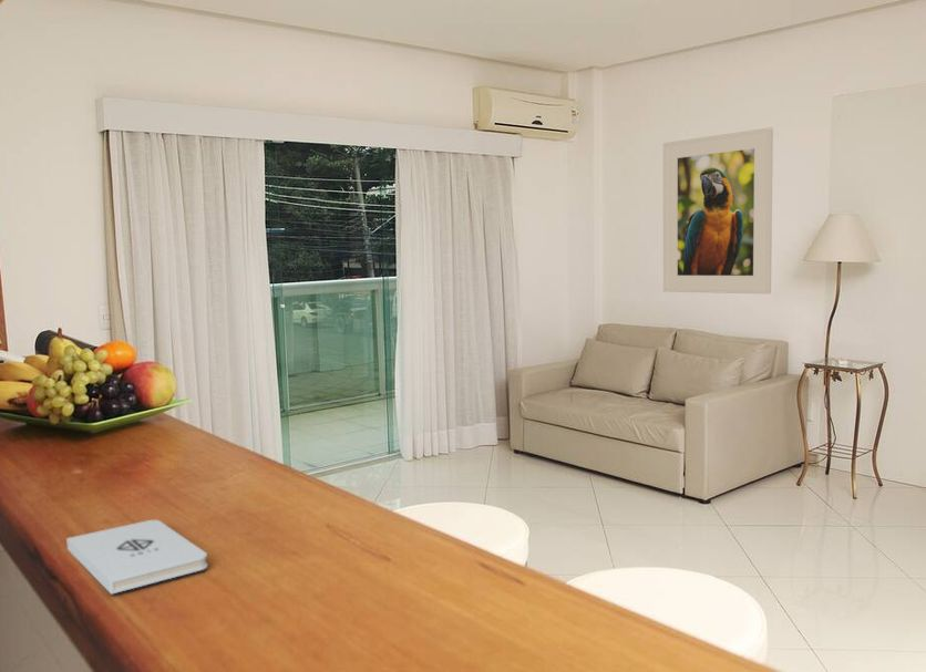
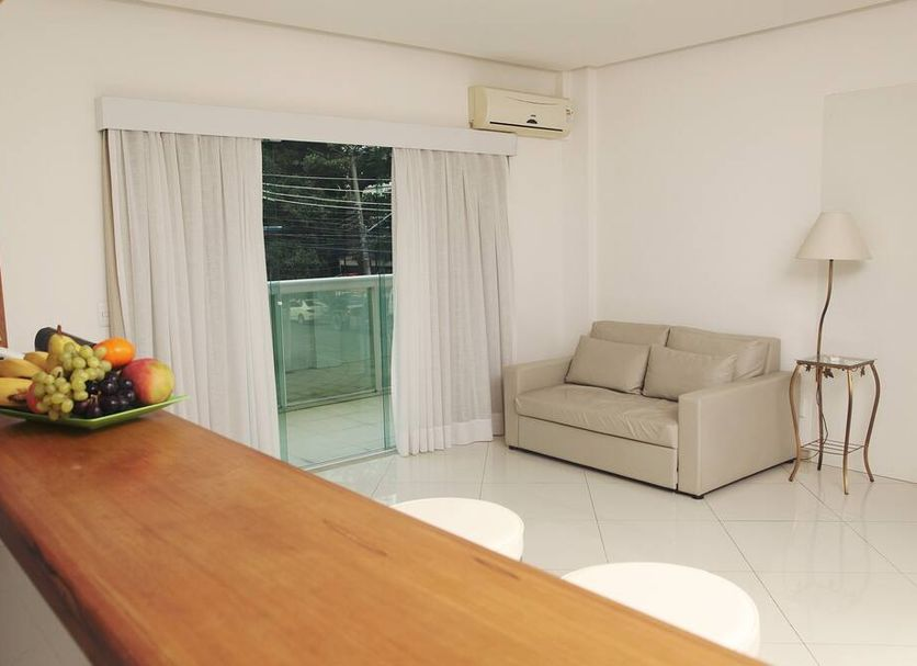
- notepad [65,519,208,596]
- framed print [662,126,774,294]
